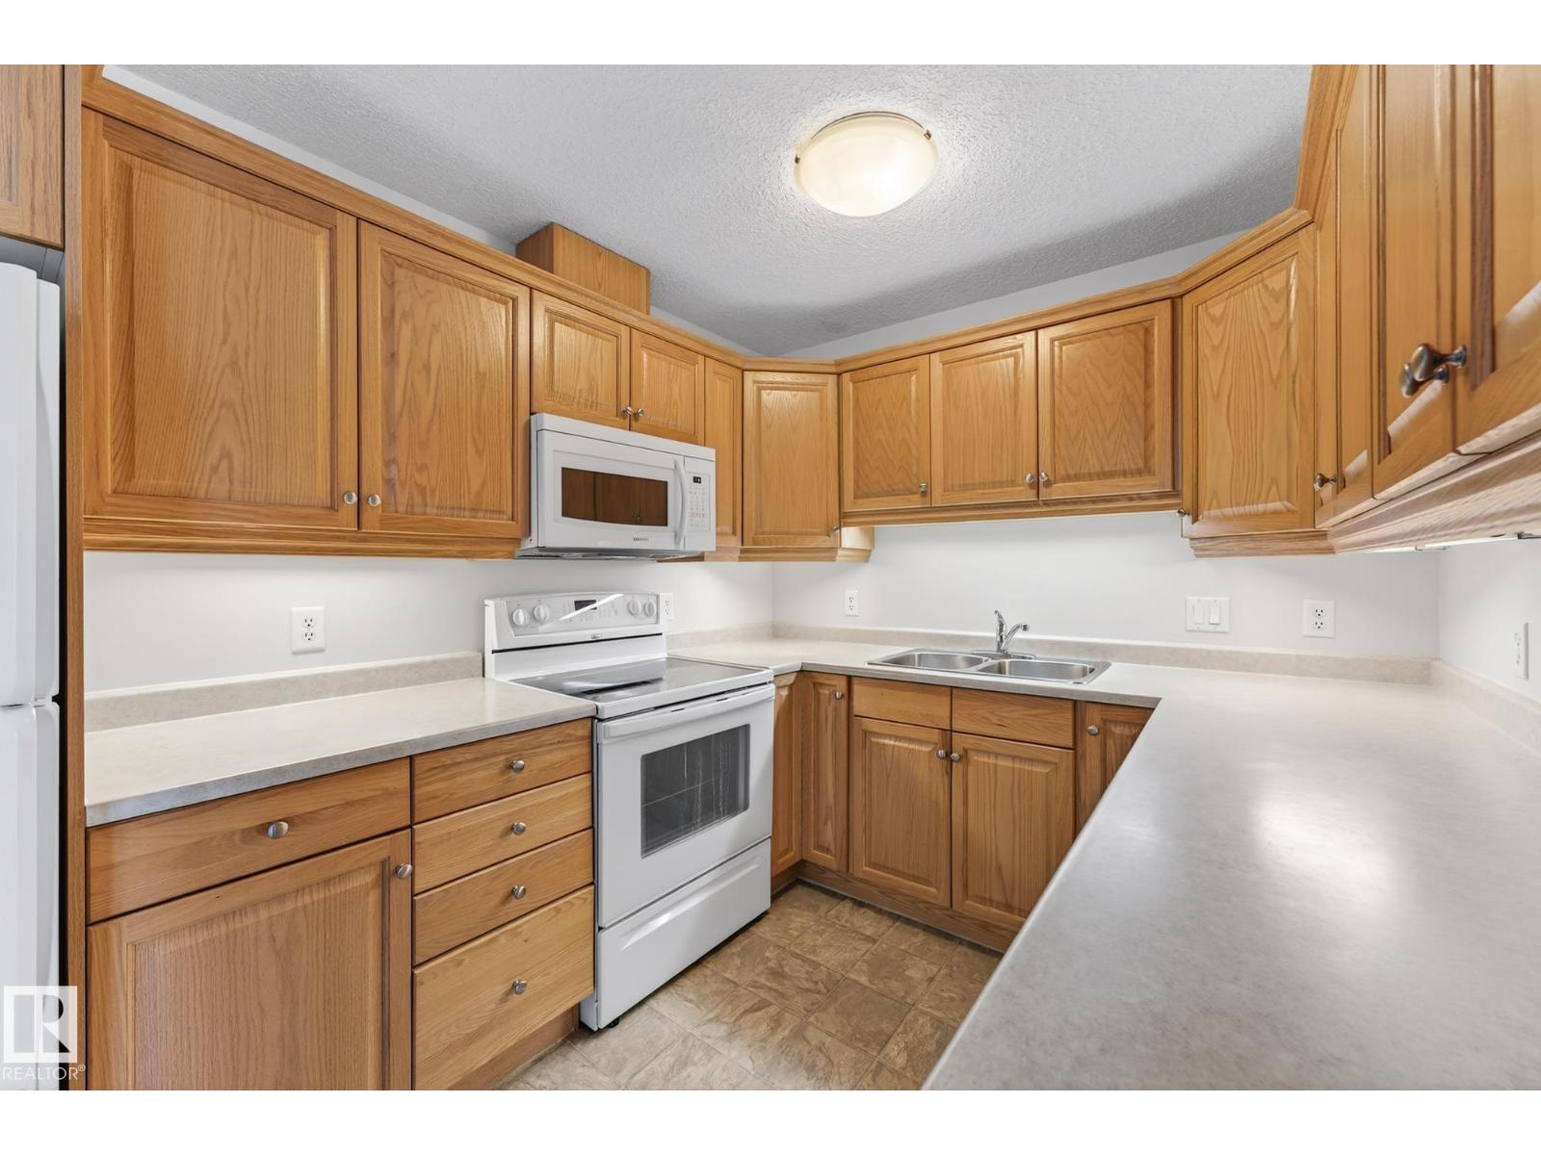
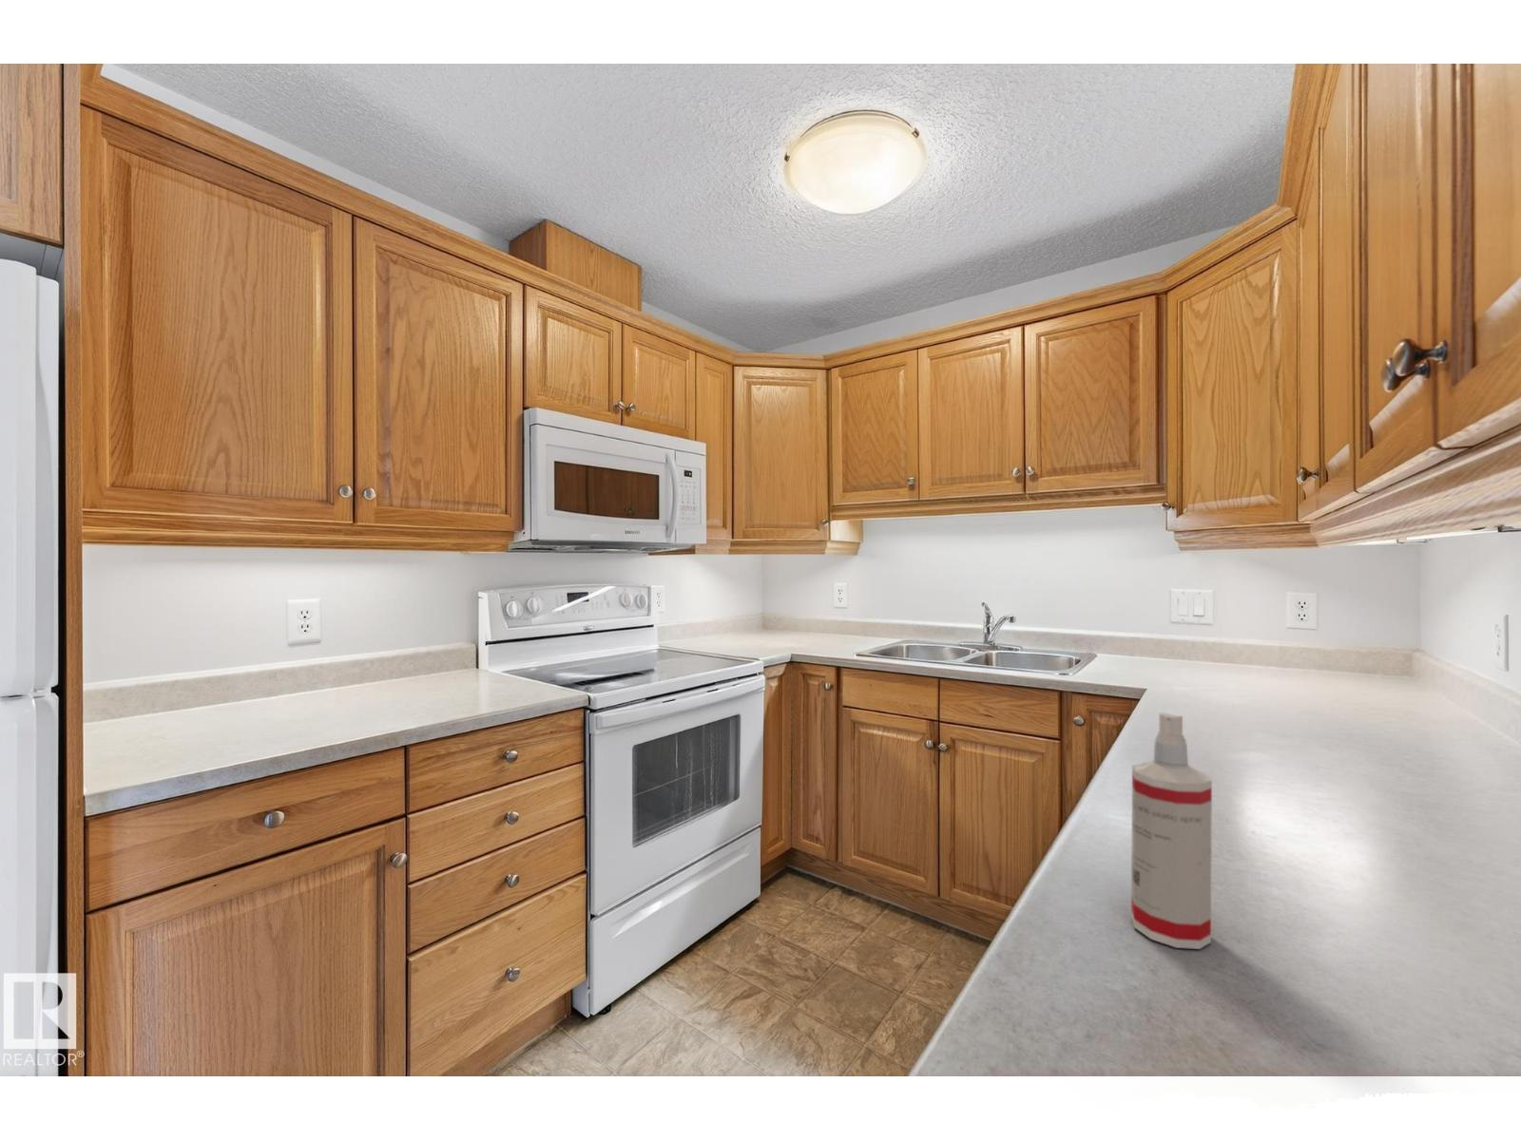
+ spray bottle [1131,711,1213,950]
